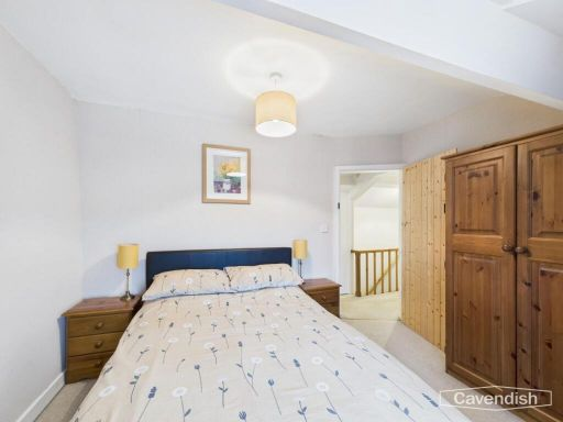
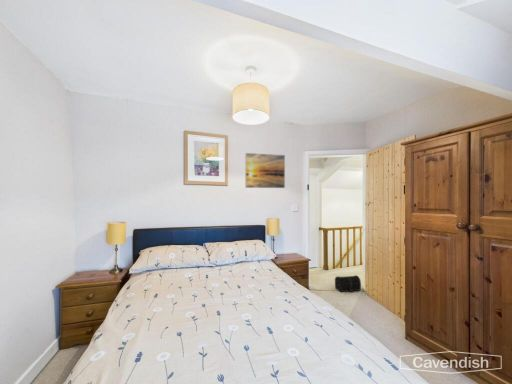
+ treasure chest [334,274,362,293]
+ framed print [244,152,286,189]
